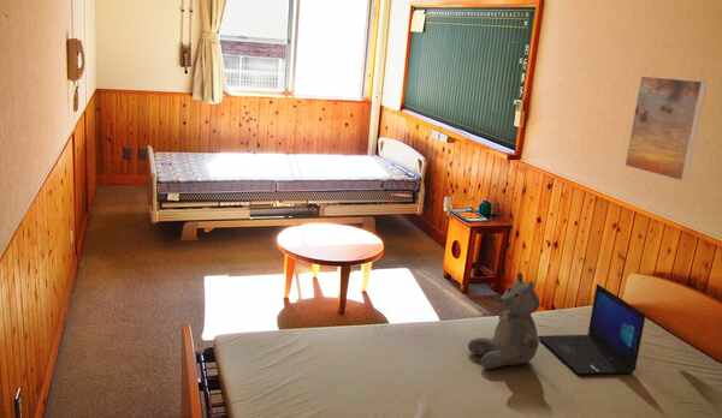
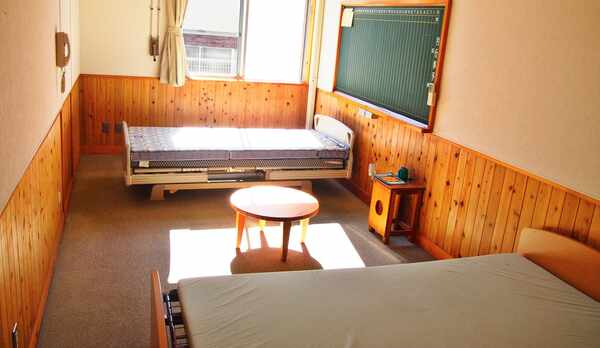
- teddy bear [467,271,540,370]
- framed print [623,74,709,183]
- laptop [537,283,646,376]
